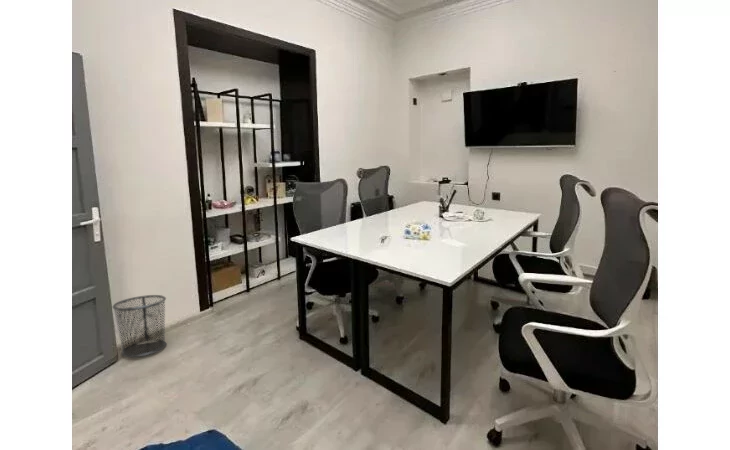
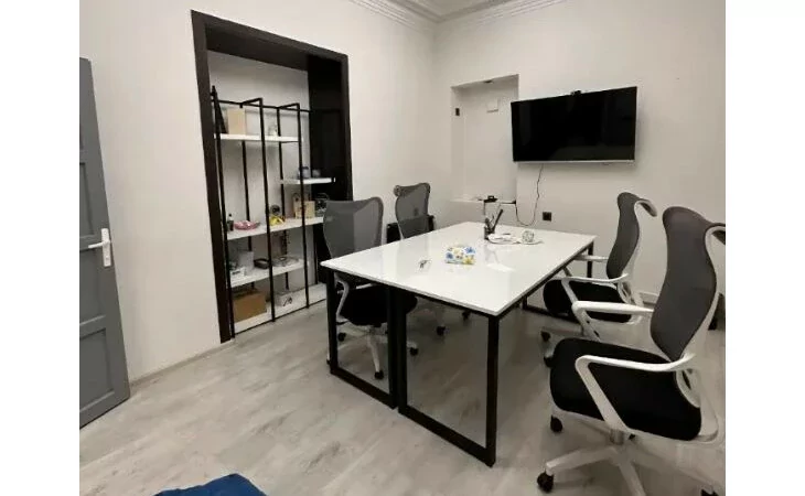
- waste bin [111,294,167,358]
